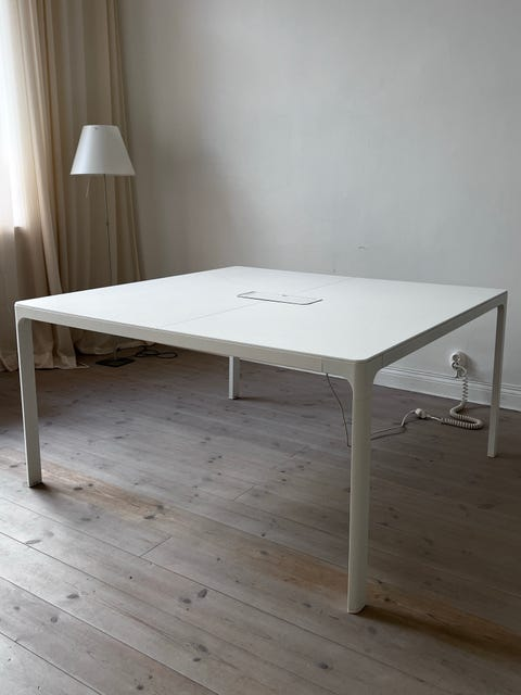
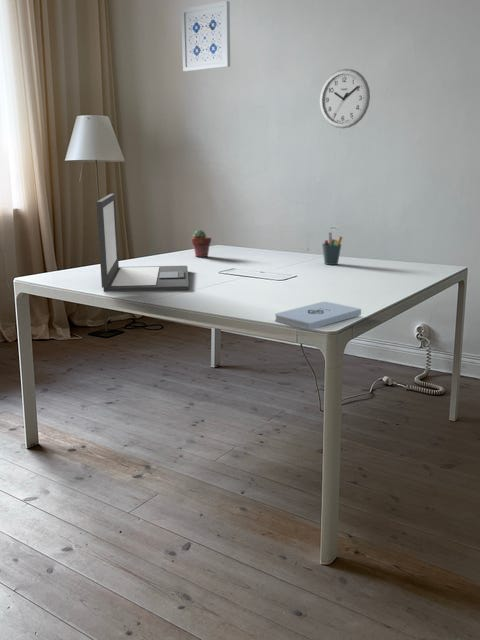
+ wall clock [318,68,371,130]
+ wall art [180,0,231,73]
+ laptop [95,193,190,293]
+ pen holder [321,232,343,266]
+ notepad [274,301,362,331]
+ potted succulent [190,229,212,258]
